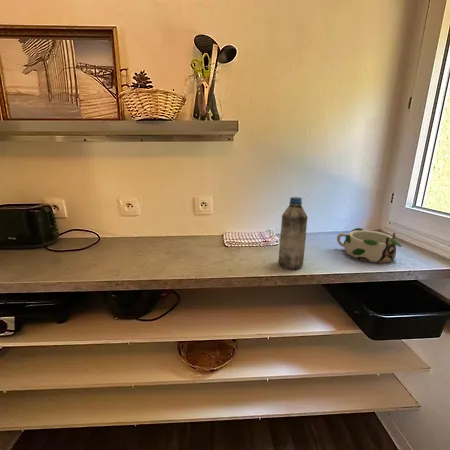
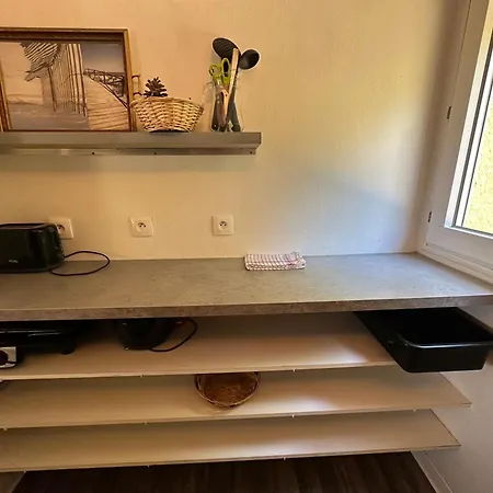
- water bottle [278,196,309,271]
- bowl [336,227,403,263]
